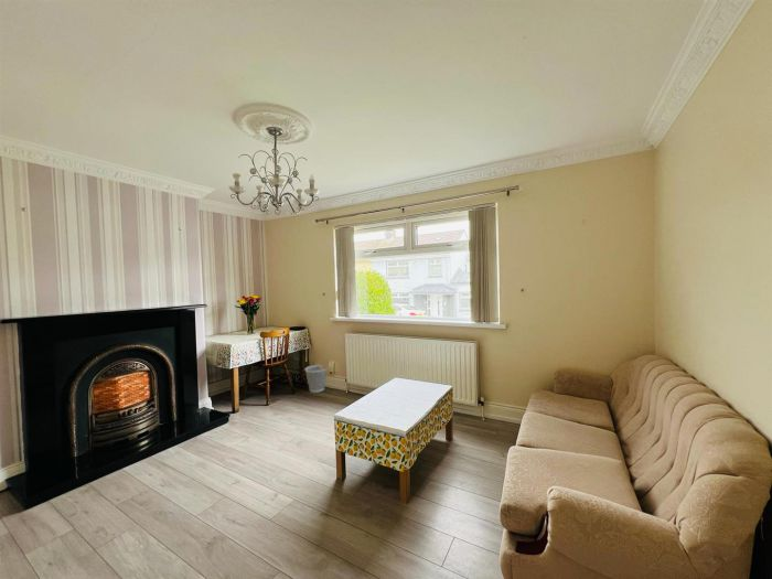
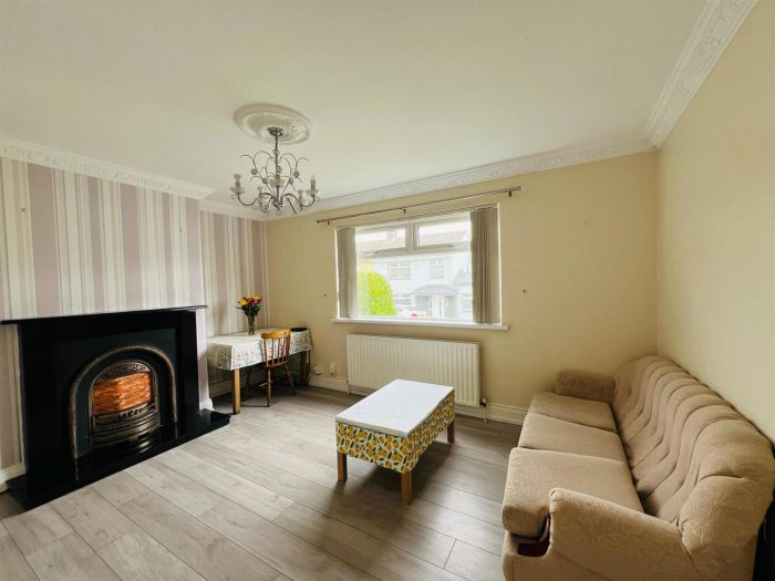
- wastebasket [303,364,329,394]
